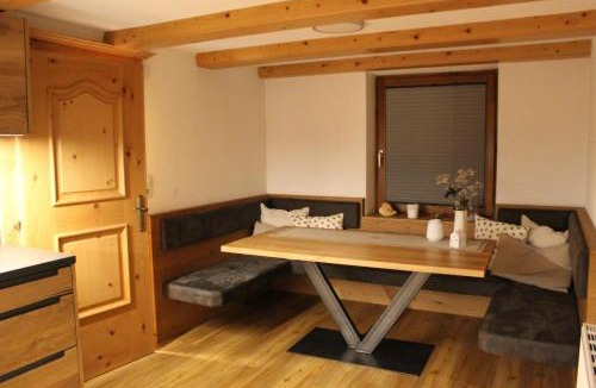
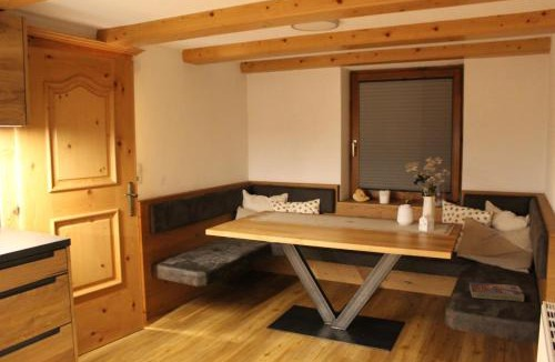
+ textbook [468,281,525,303]
